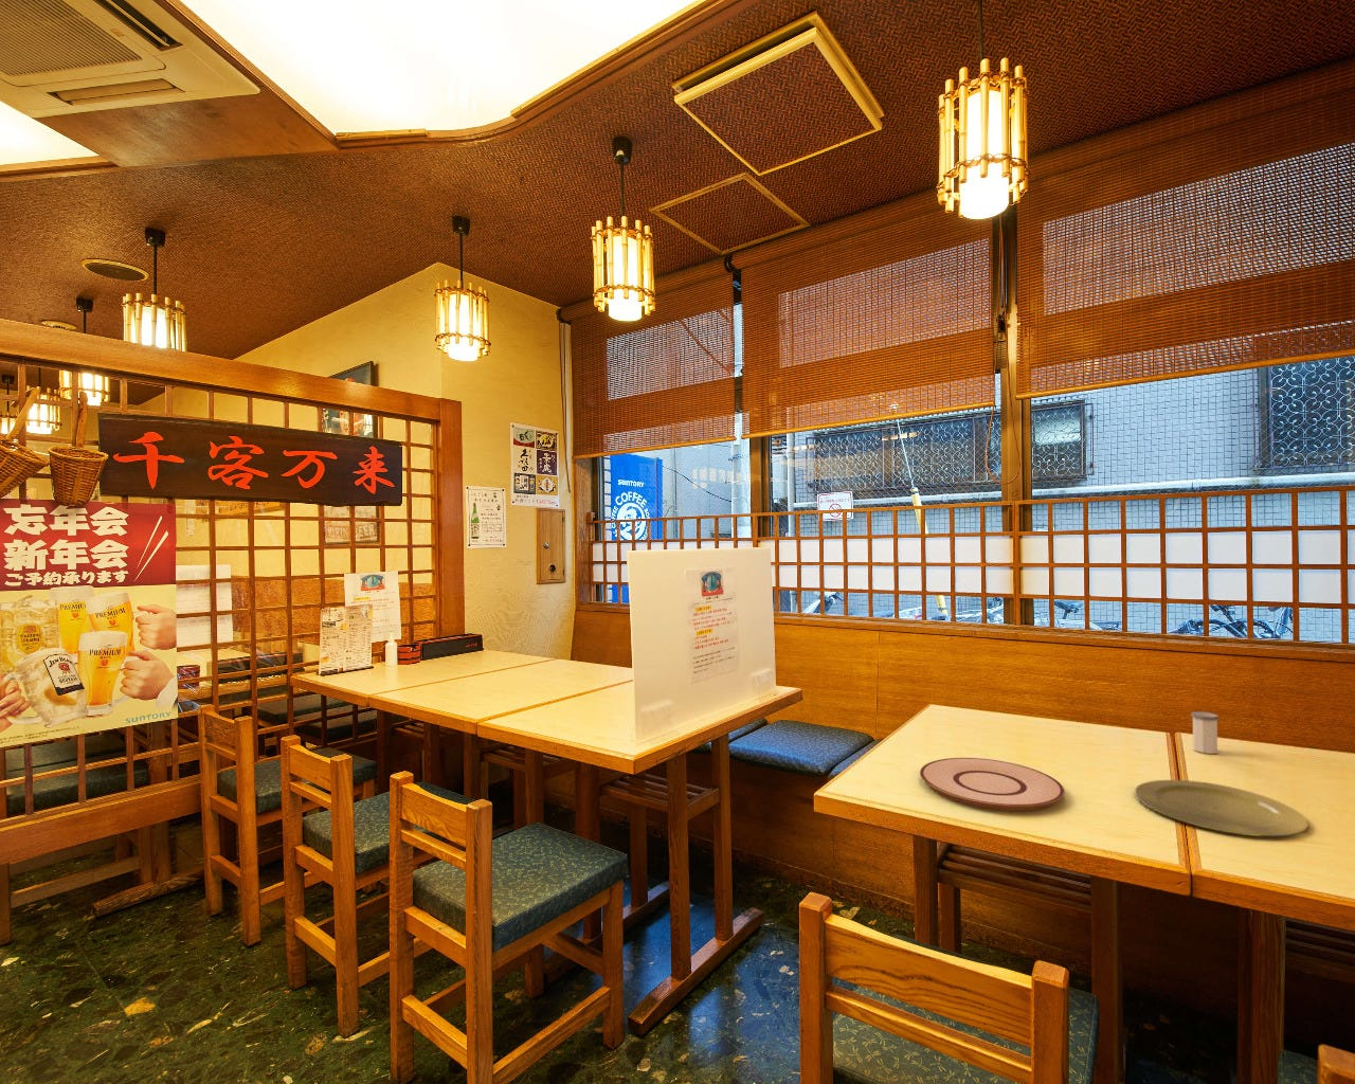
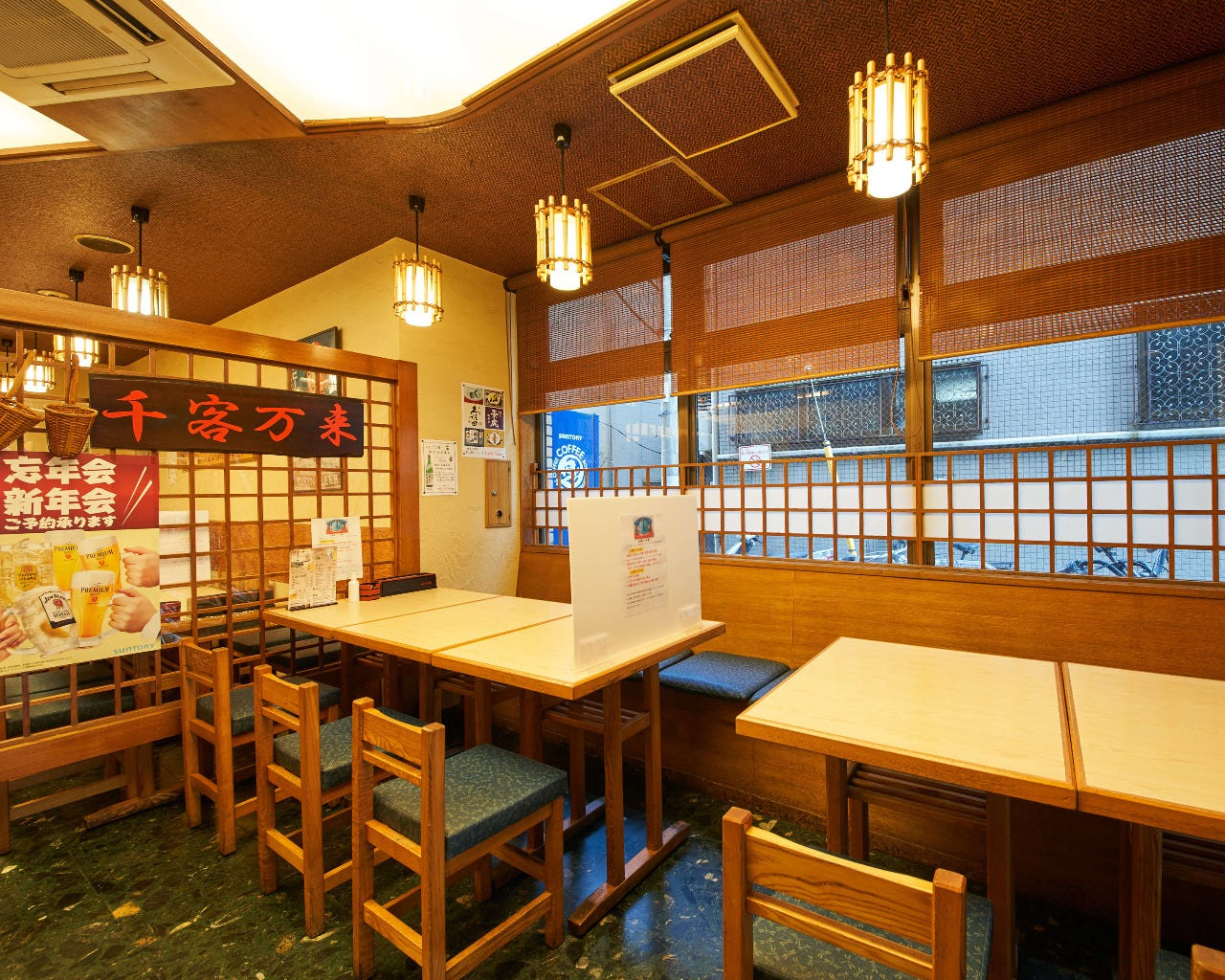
- plate [1134,779,1310,837]
- plate [919,757,1066,812]
- salt shaker [1191,710,1220,754]
